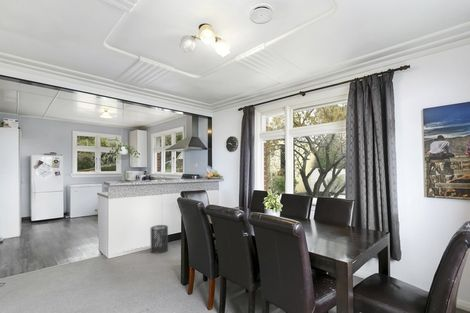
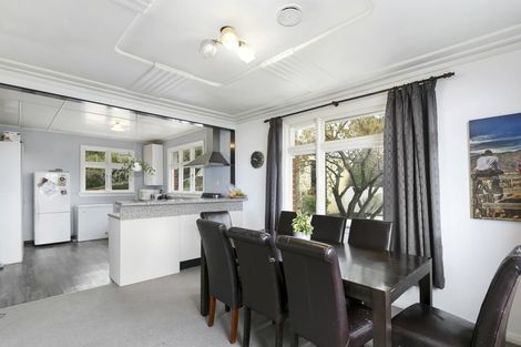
- trash can [150,224,169,254]
